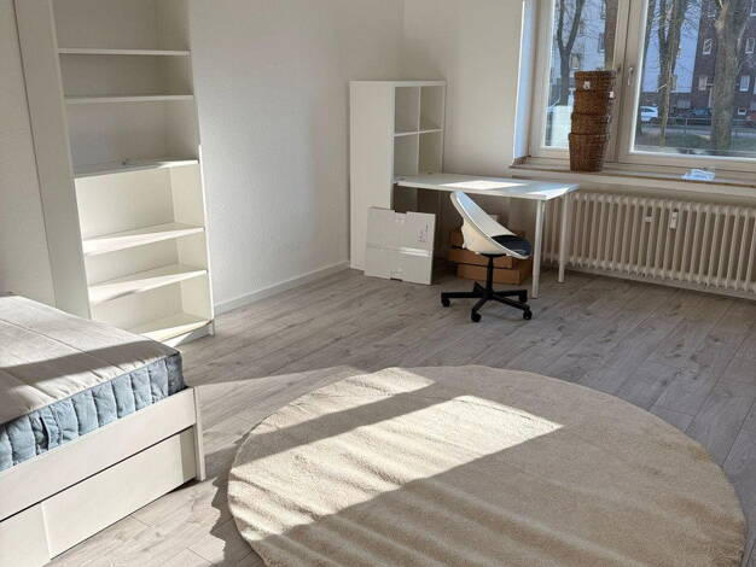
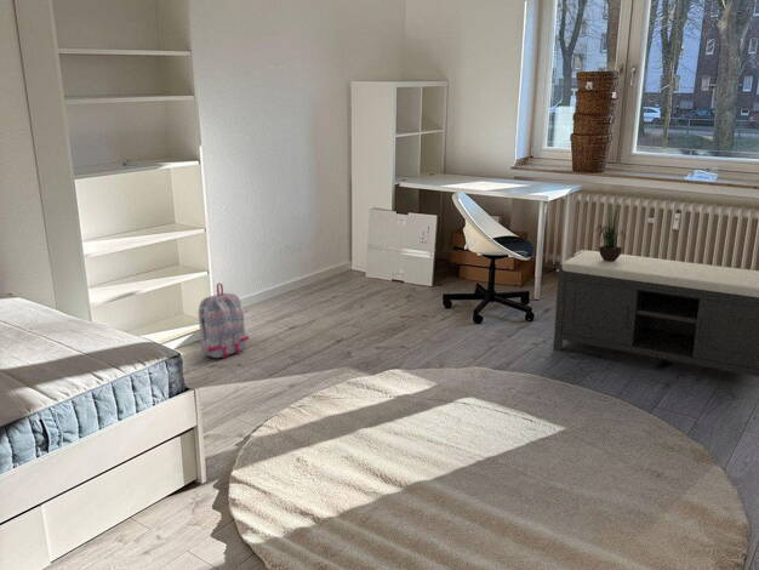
+ potted plant [595,199,629,262]
+ backpack [198,281,251,359]
+ bench [552,249,759,378]
